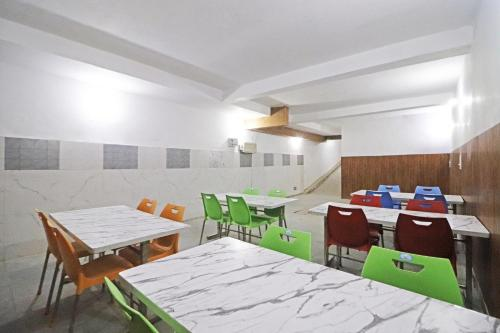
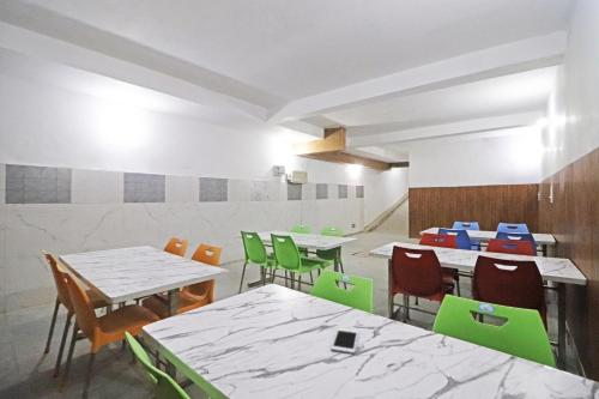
+ cell phone [331,327,359,355]
